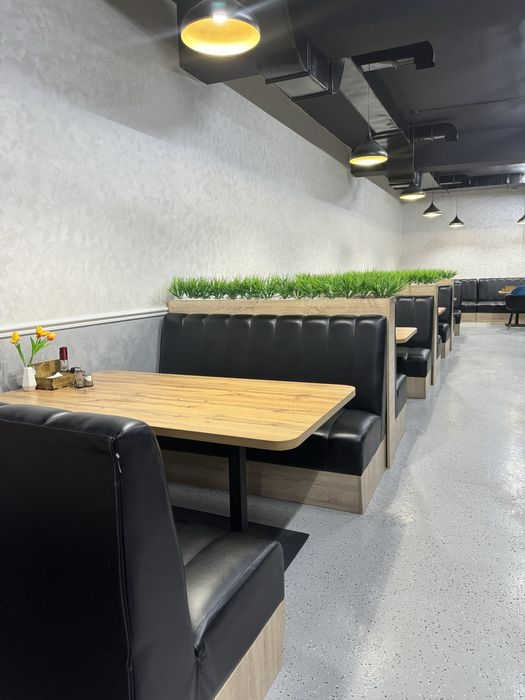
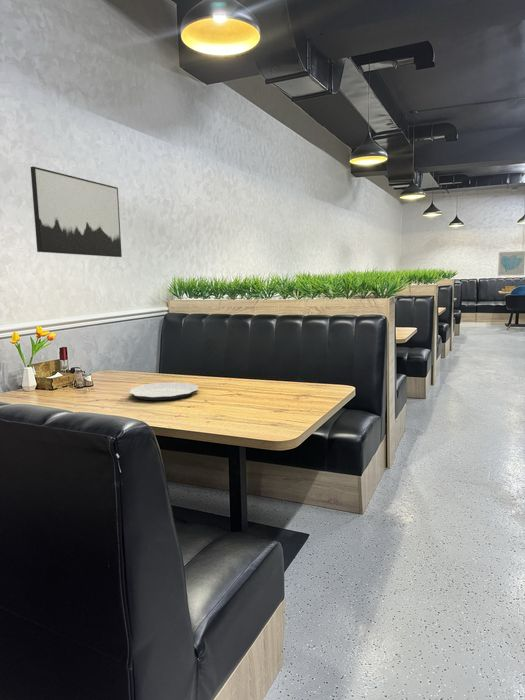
+ plate [128,381,199,401]
+ wall art [497,250,525,277]
+ wall art [30,165,123,258]
